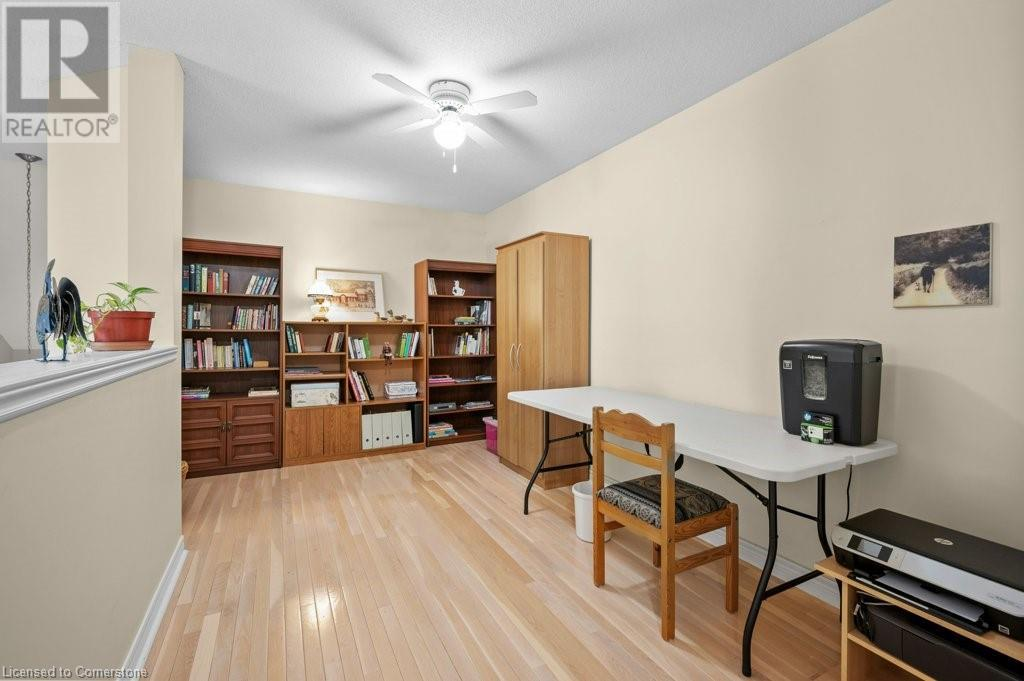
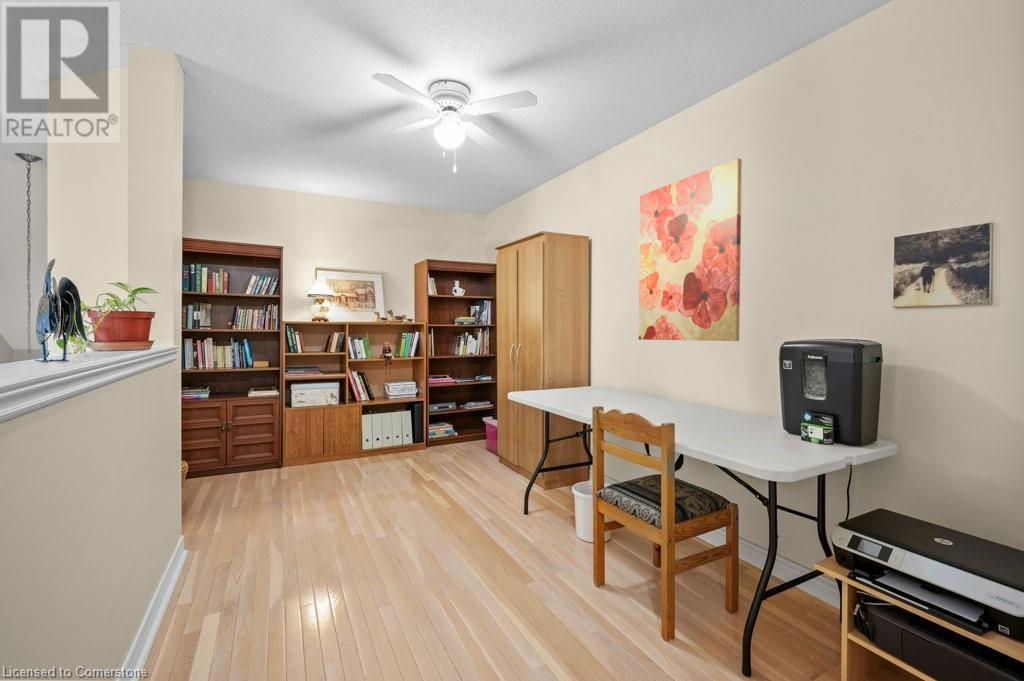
+ wall art [638,157,743,342]
